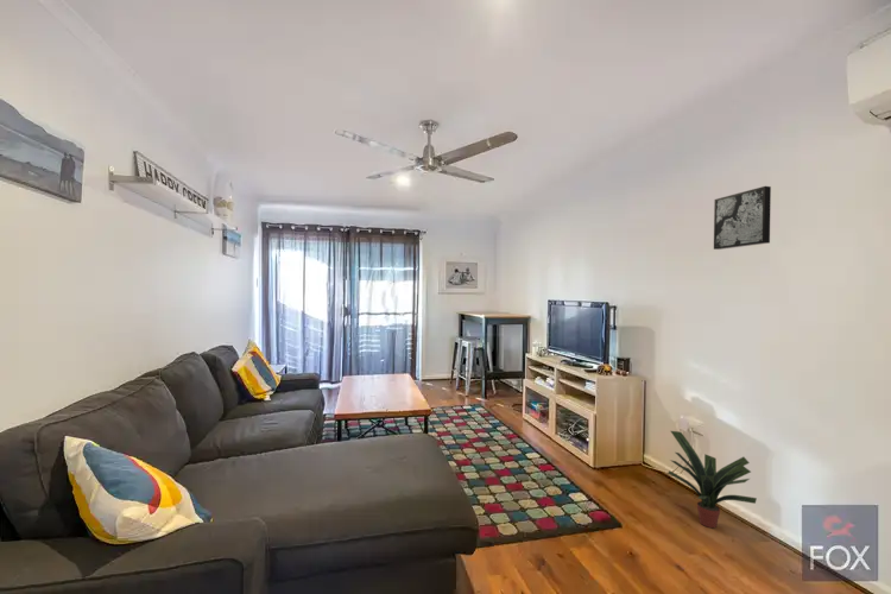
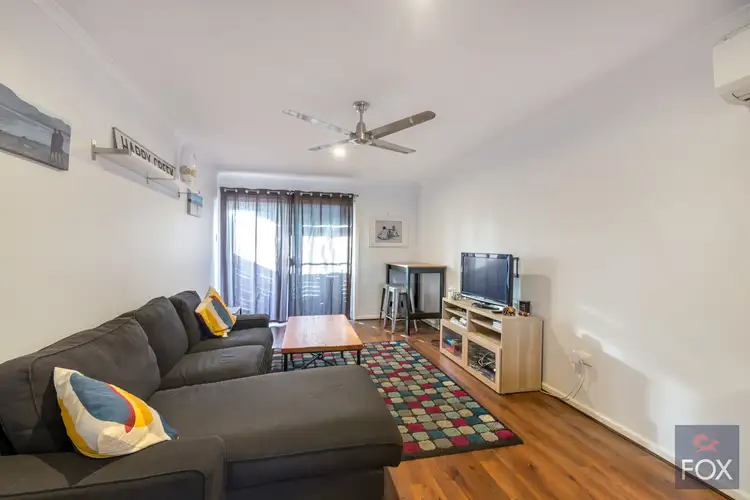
- potted plant [668,430,758,529]
- wall art [713,185,772,251]
